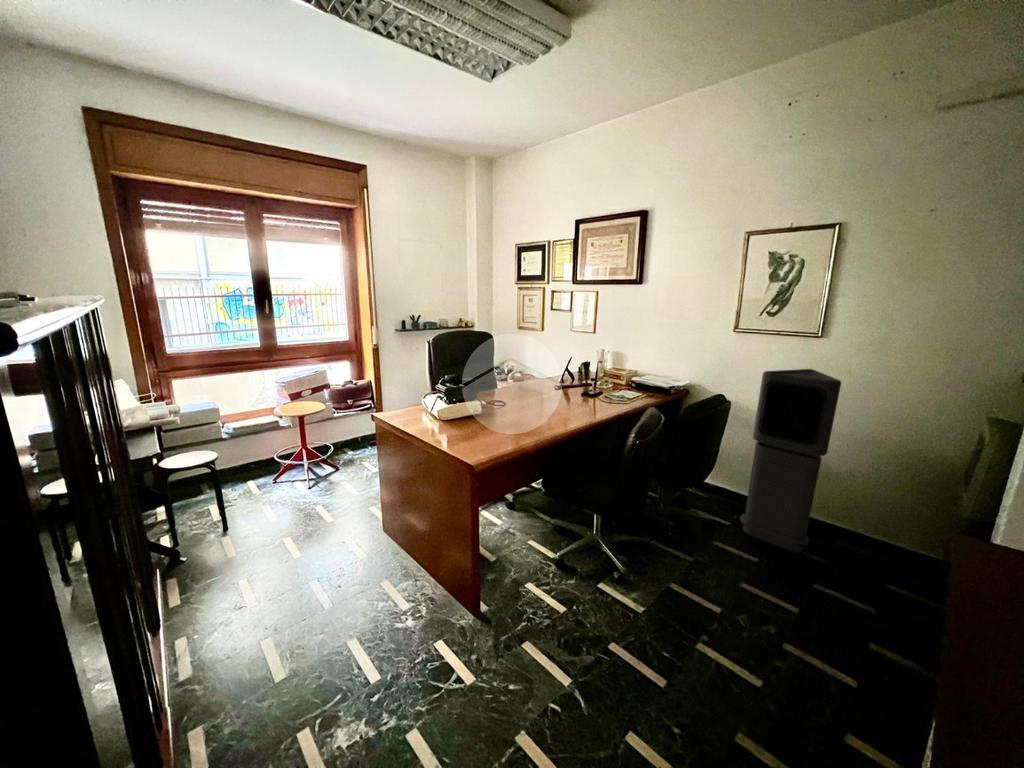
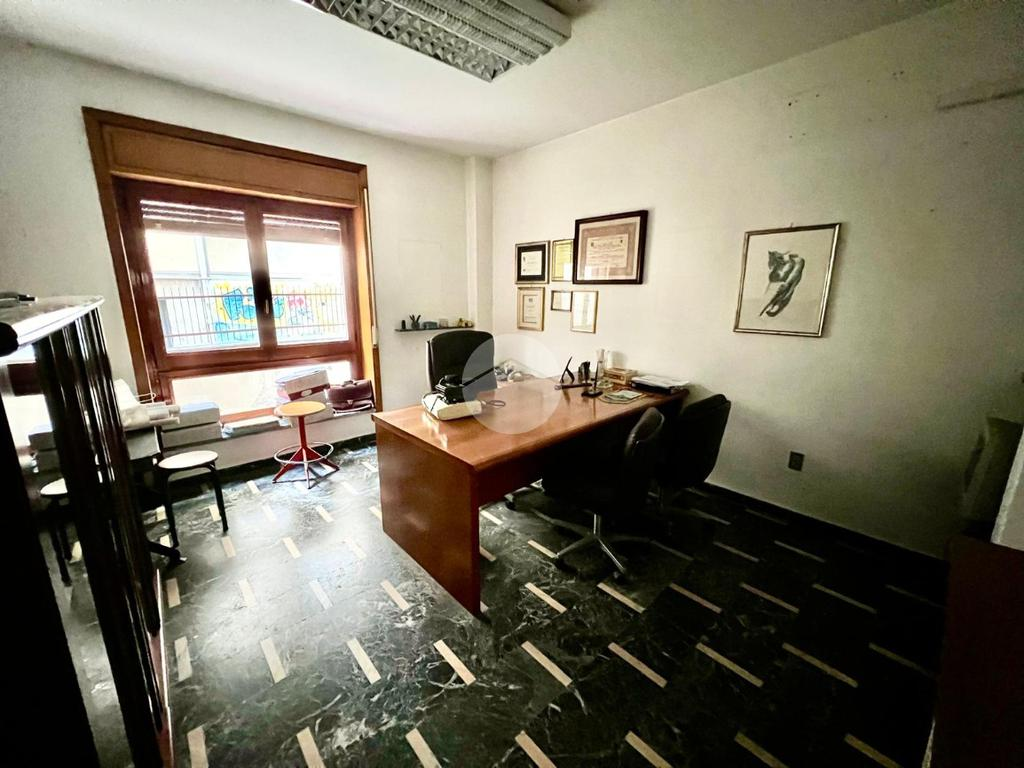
- air purifier [739,368,842,554]
